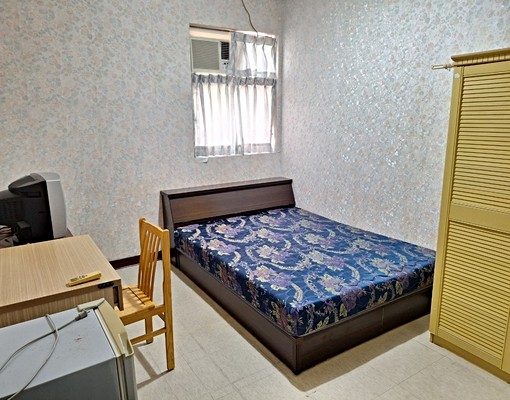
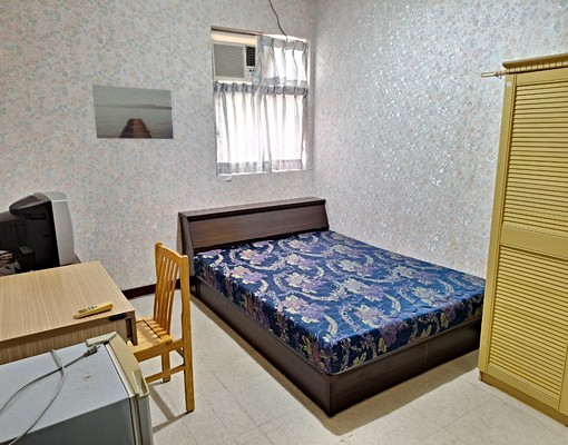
+ wall art [91,83,175,140]
